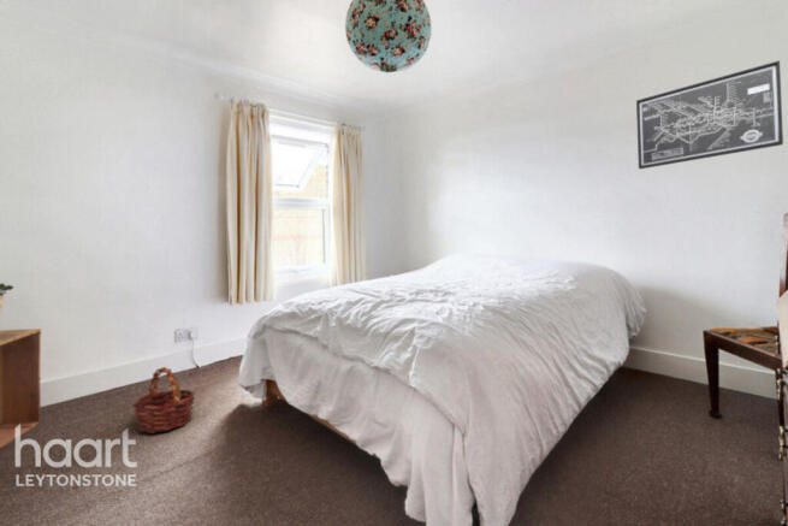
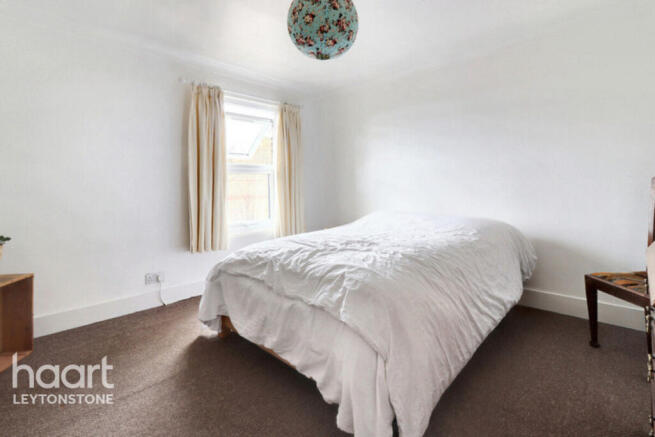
- wall art [635,59,784,170]
- basket [131,366,196,433]
